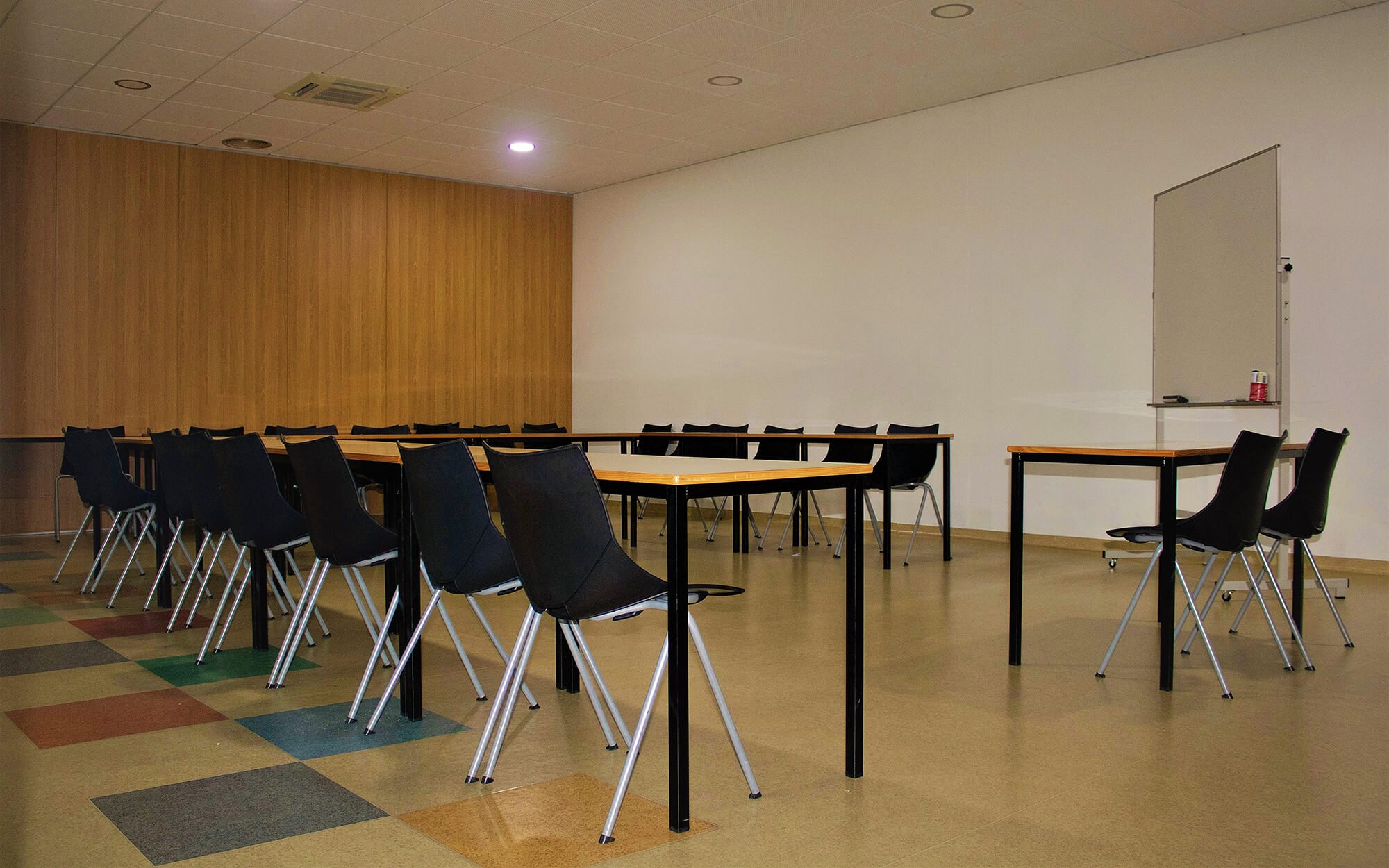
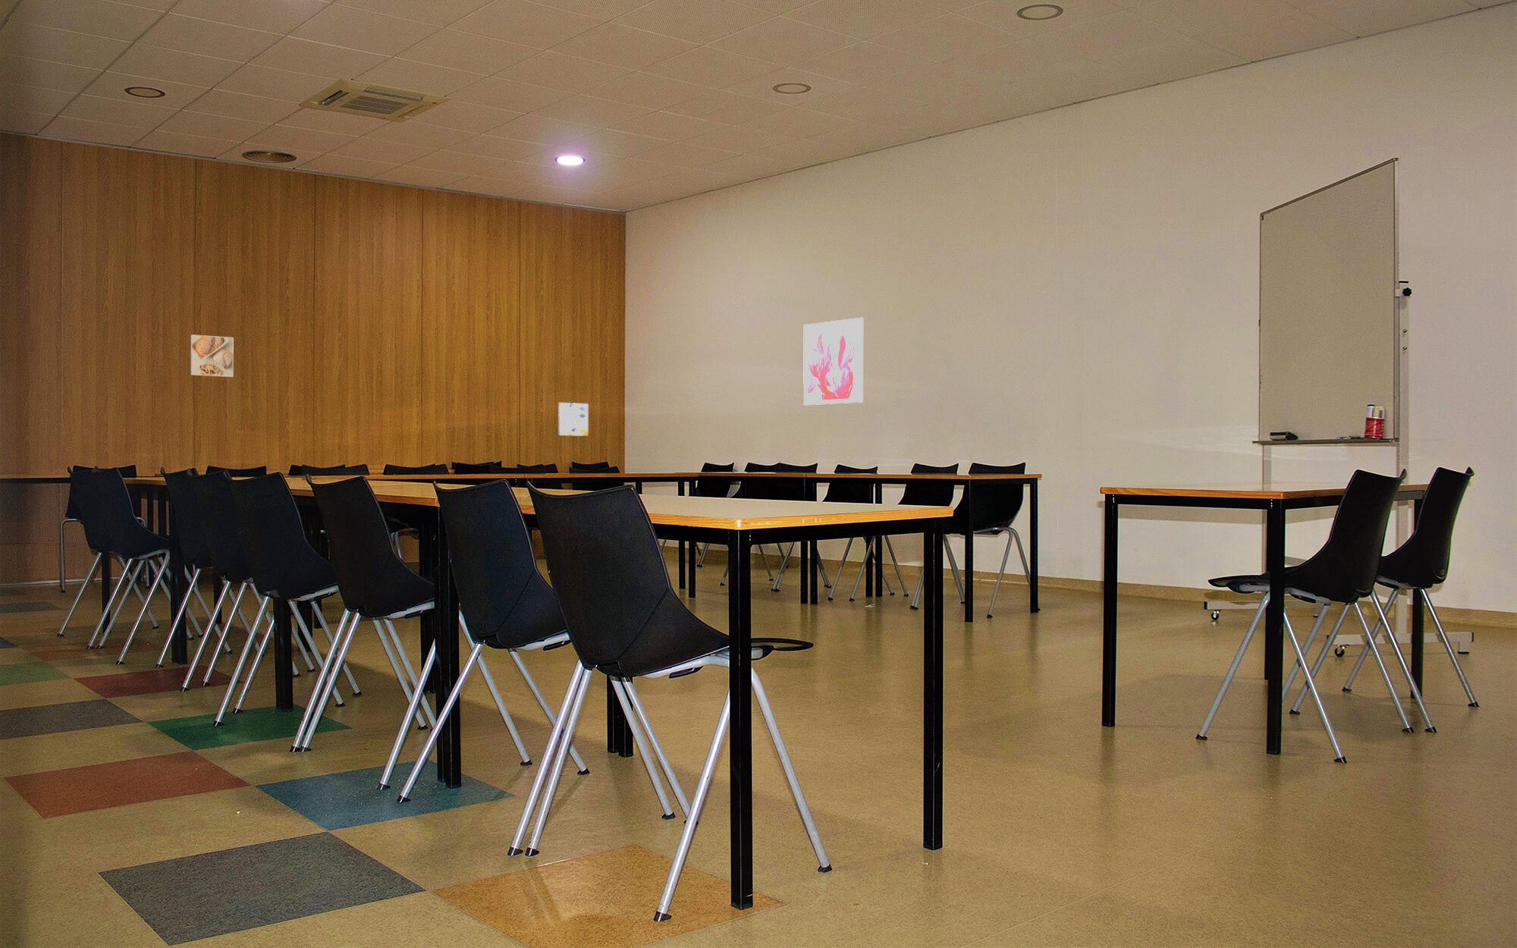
+ wall art [803,317,864,406]
+ wall art [557,402,589,437]
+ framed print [190,334,235,378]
